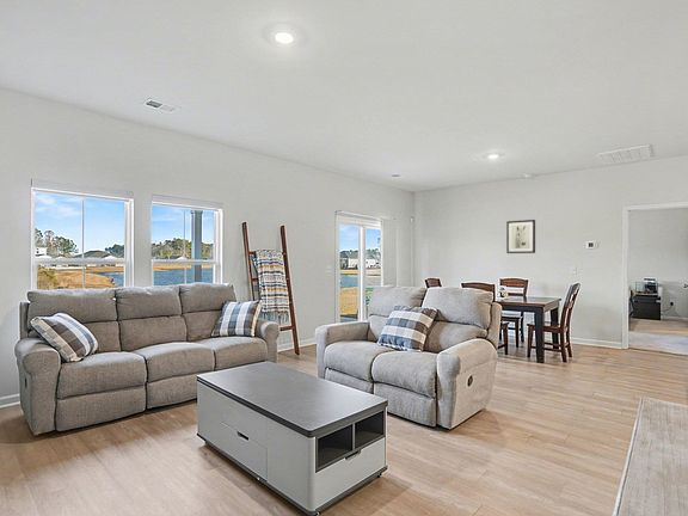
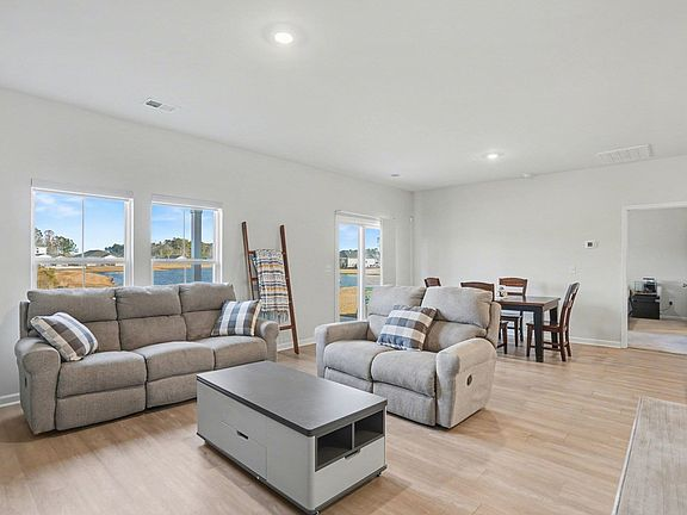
- wall art [505,219,536,254]
